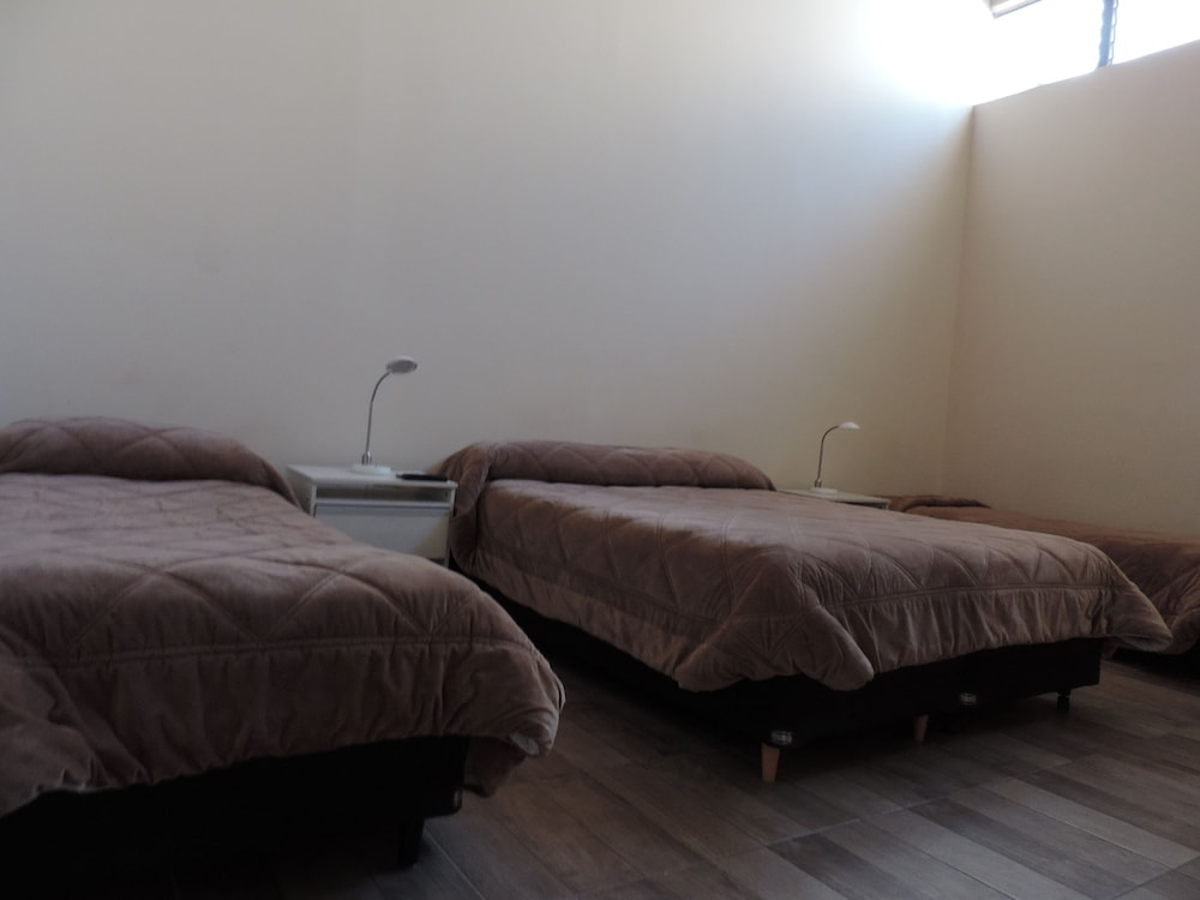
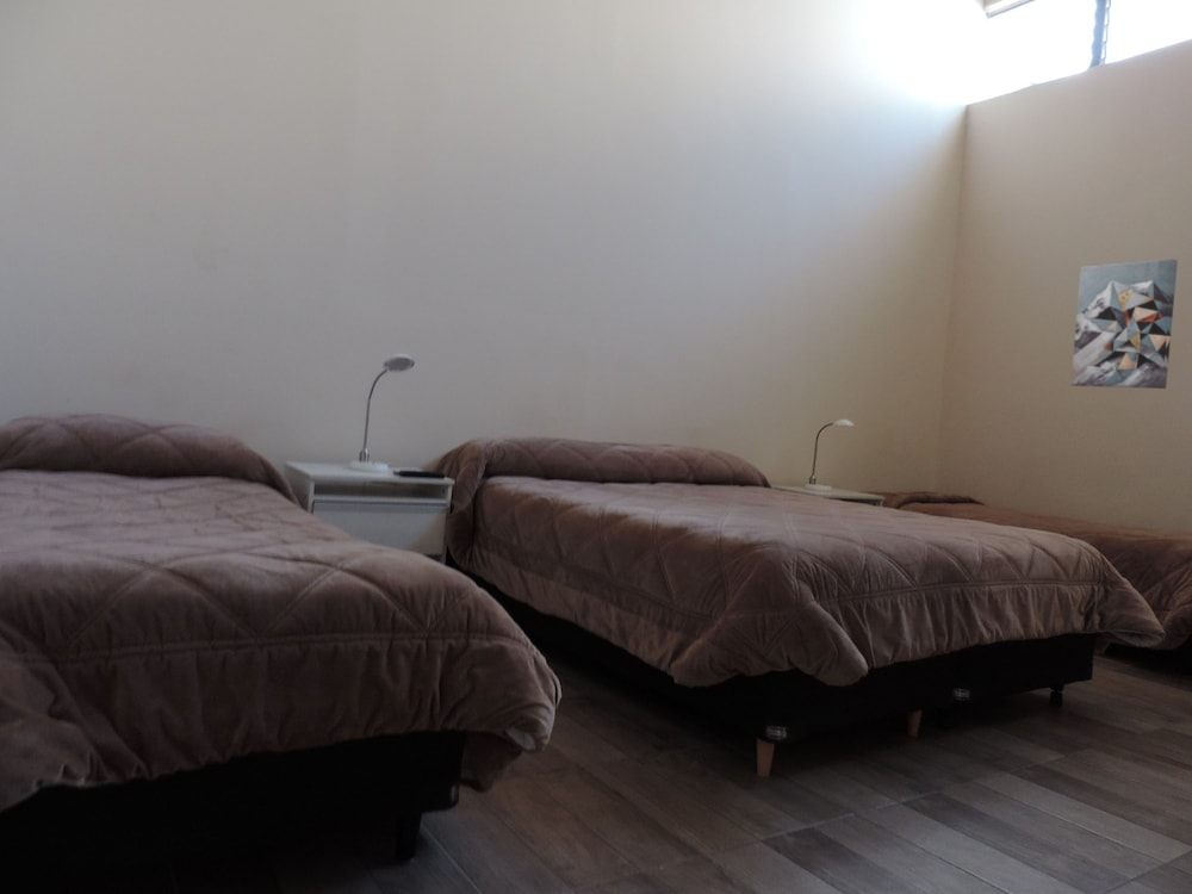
+ wall art [1070,257,1179,390]
